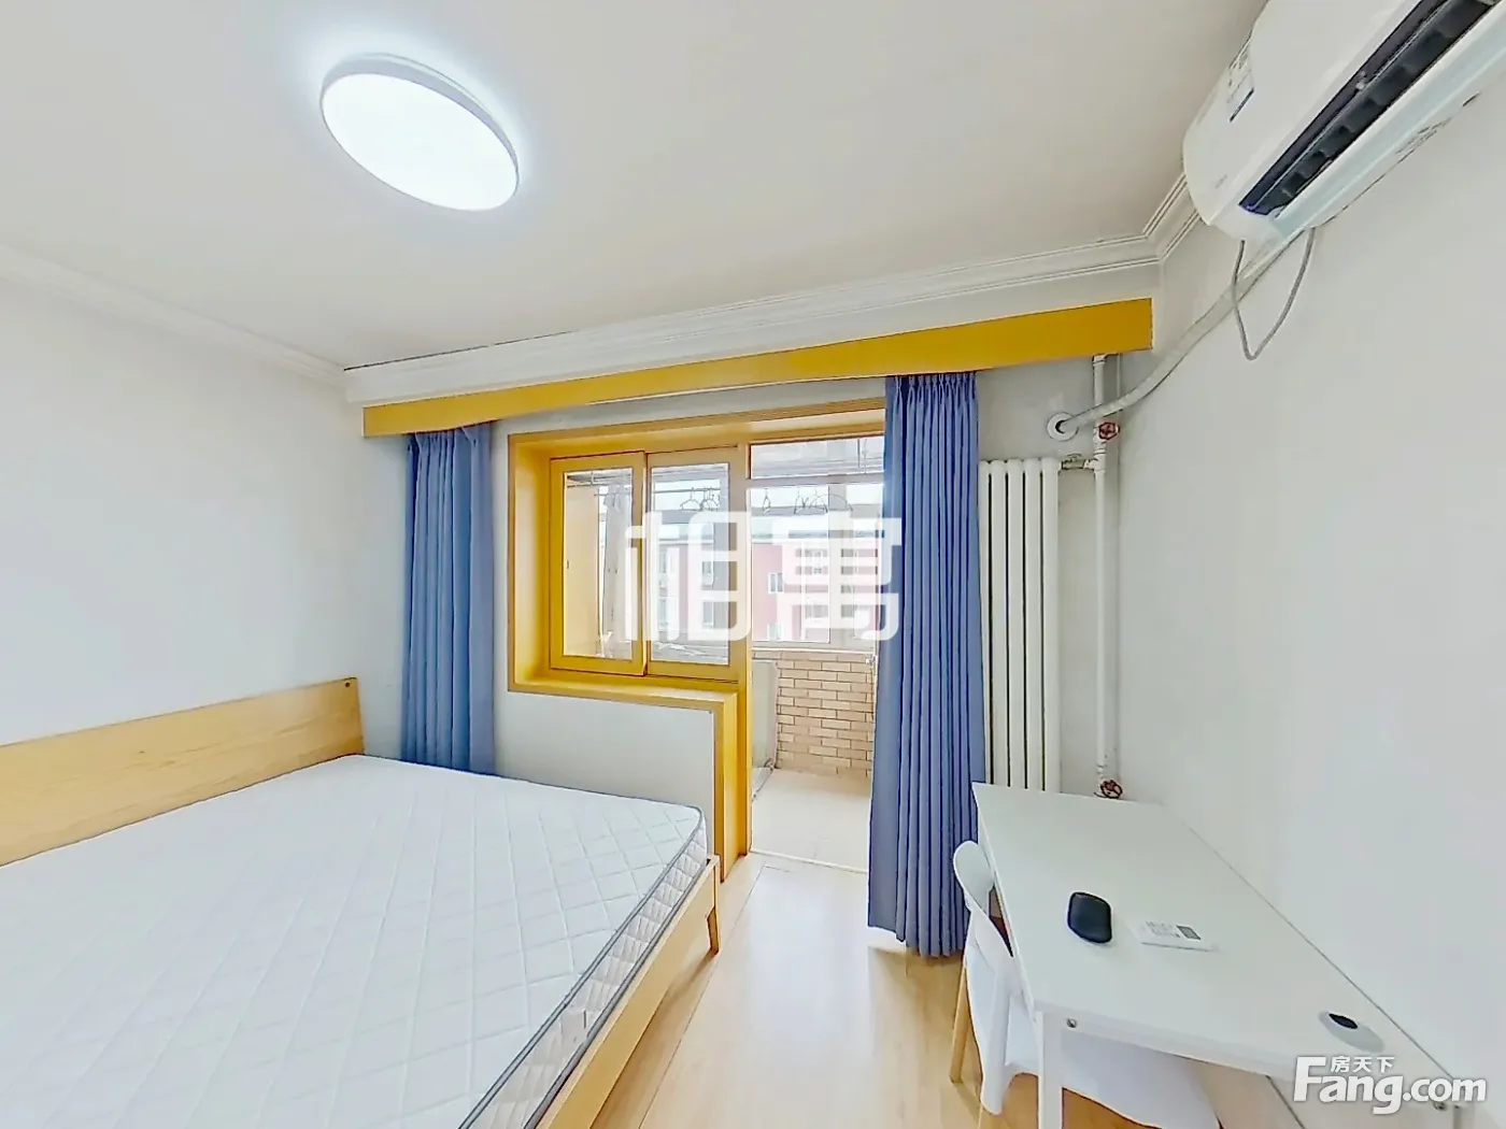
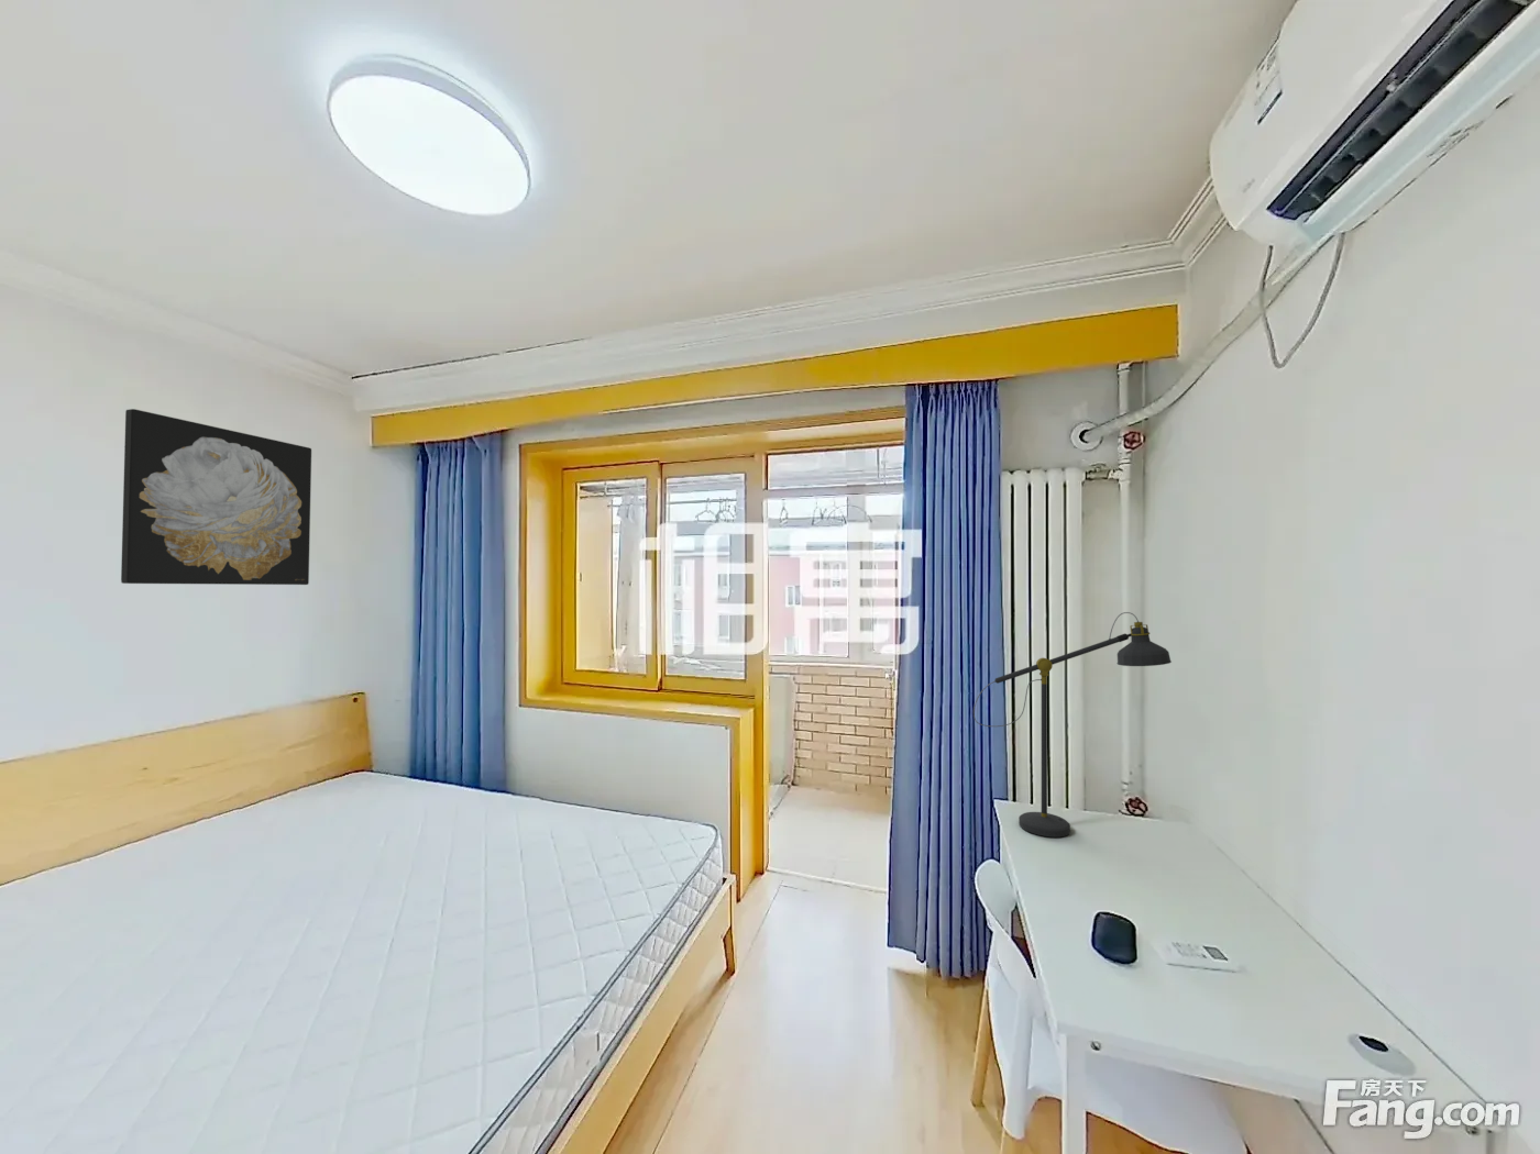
+ desk lamp [973,611,1173,839]
+ wall art [120,407,313,585]
